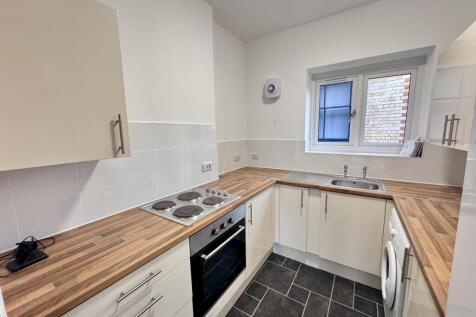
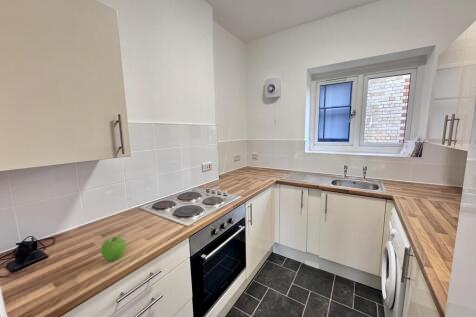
+ fruit [100,236,126,262]
